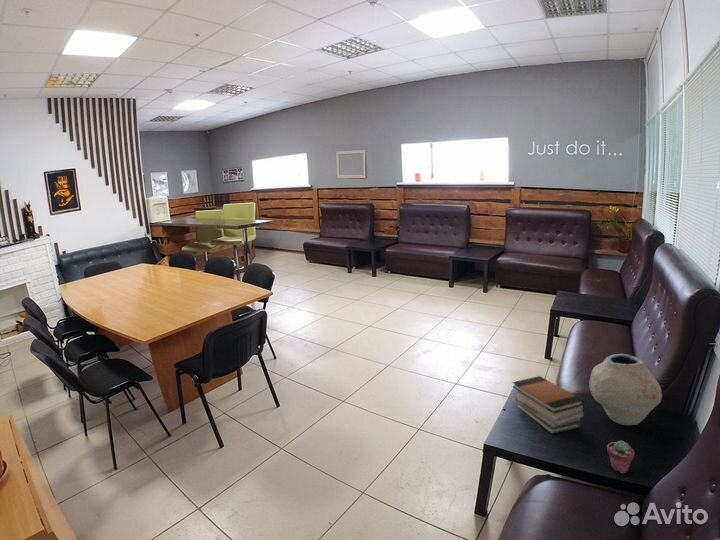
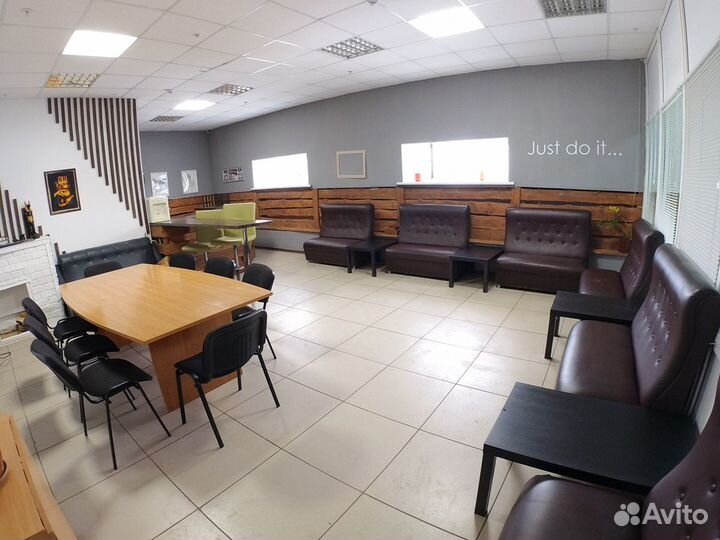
- book stack [511,375,585,435]
- potted succulent [606,440,636,474]
- vase [588,353,663,426]
